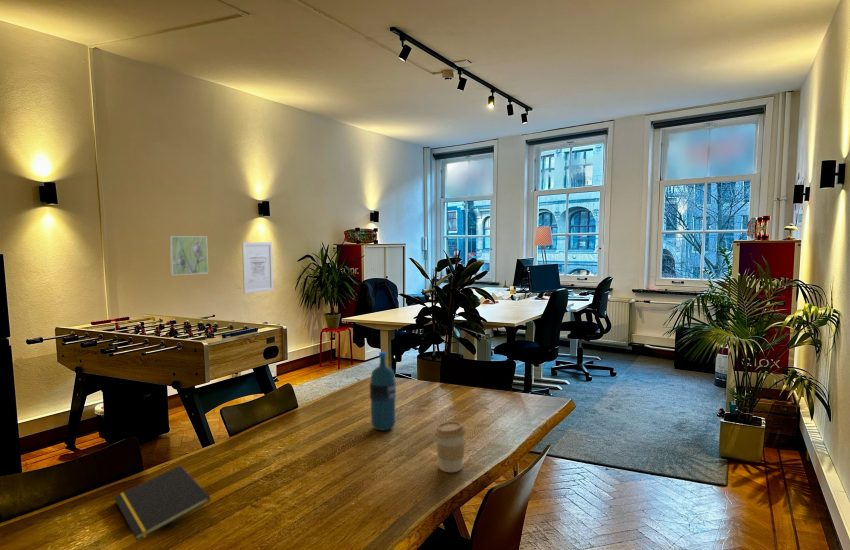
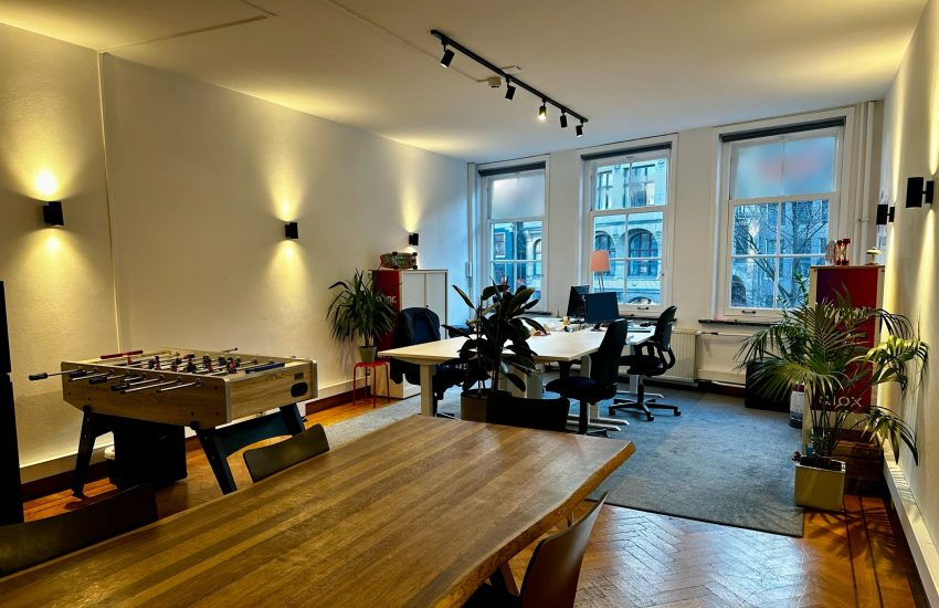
- water bottle [369,351,397,431]
- wall art [241,241,275,295]
- notepad [113,464,211,542]
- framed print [168,235,209,276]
- coffee cup [434,420,467,473]
